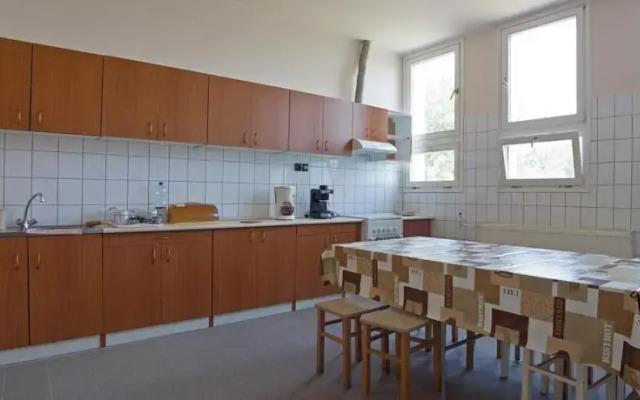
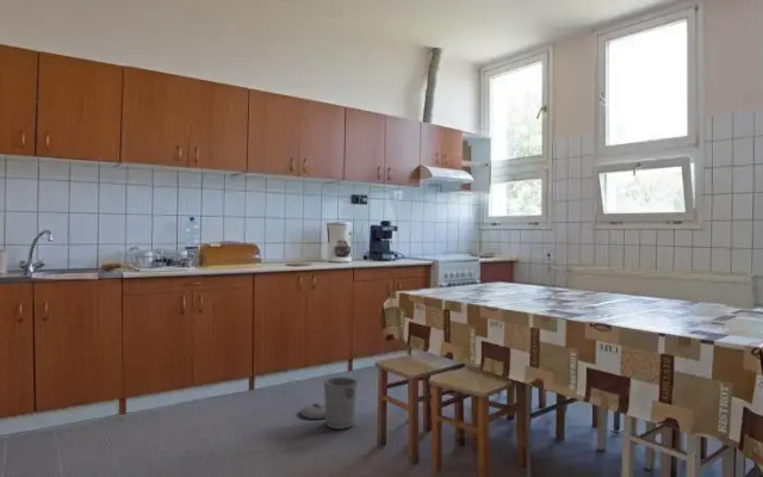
+ trash can [299,376,359,430]
